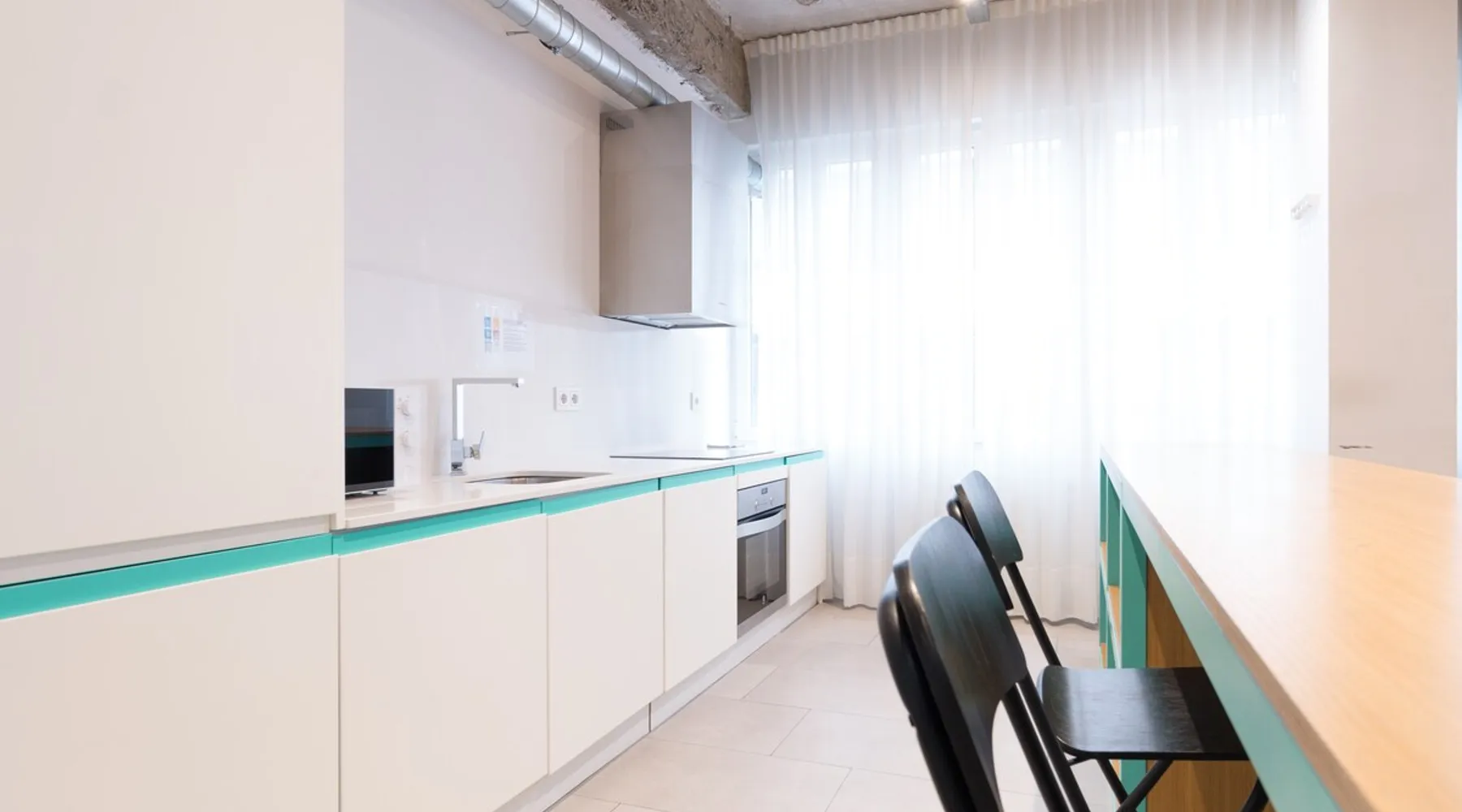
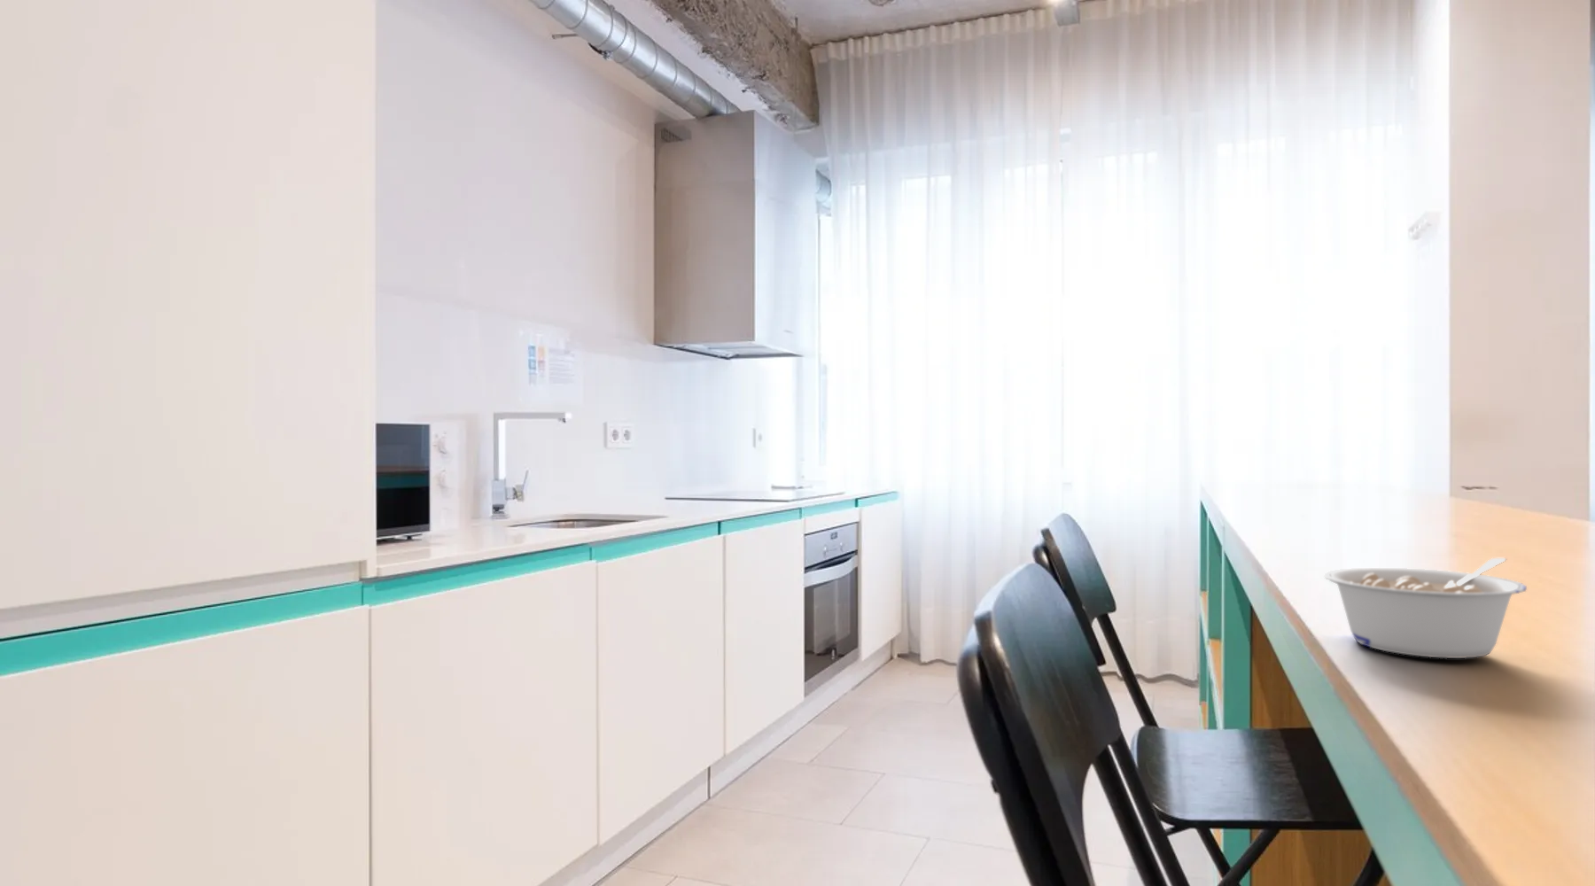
+ legume [1323,558,1527,659]
